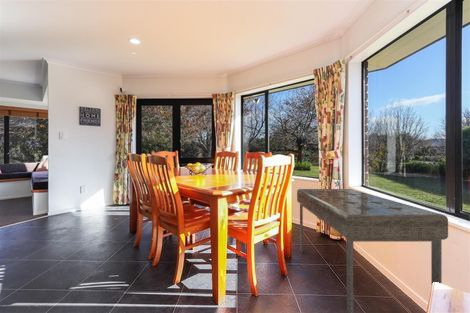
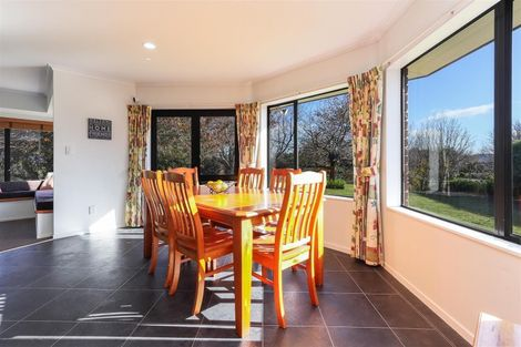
- bench [296,188,449,313]
